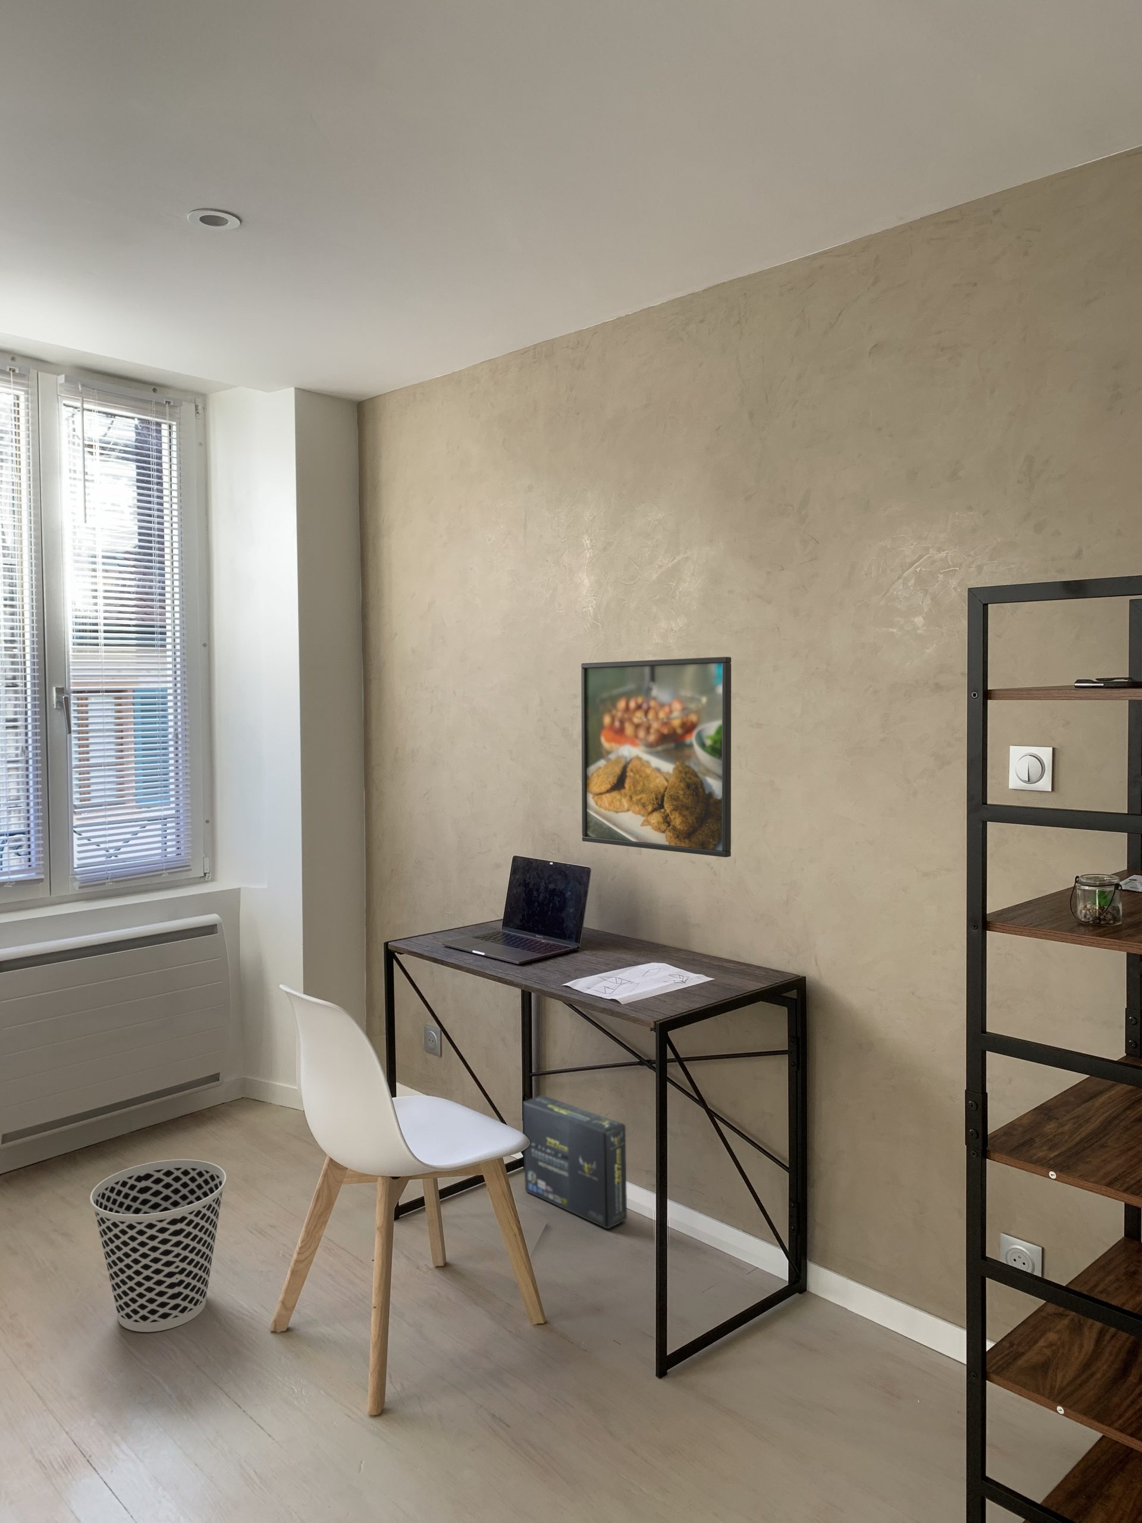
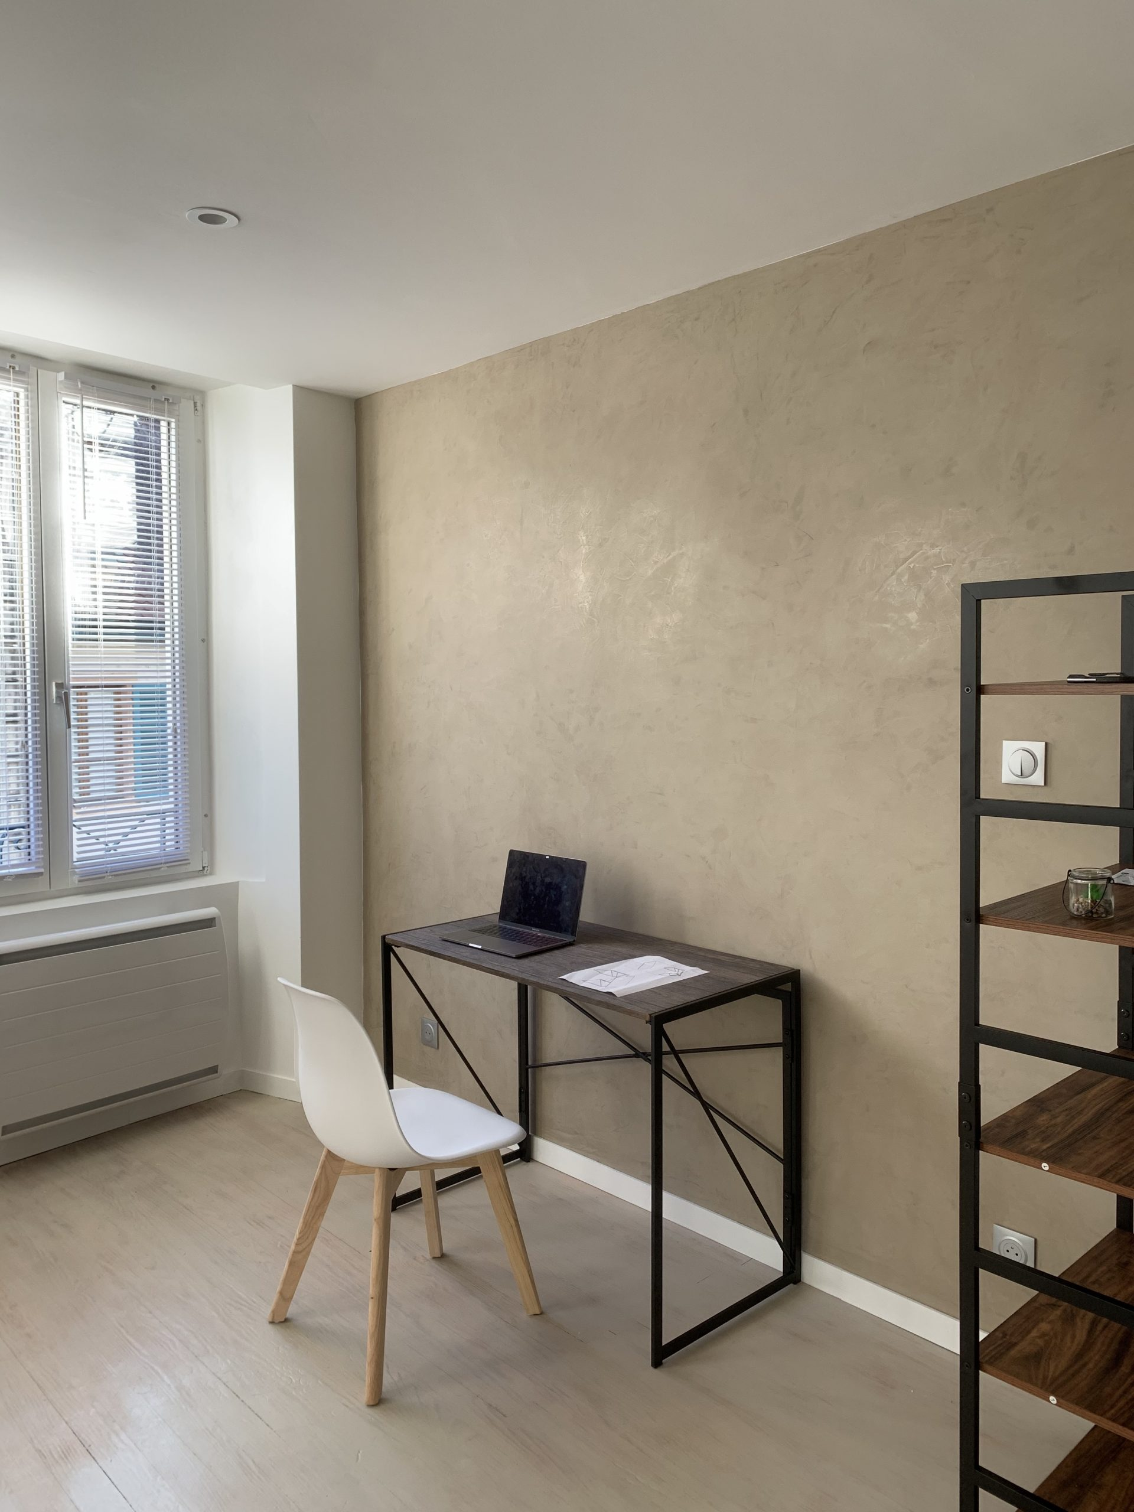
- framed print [581,656,732,857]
- box [522,1095,627,1229]
- wastebasket [89,1158,227,1332]
